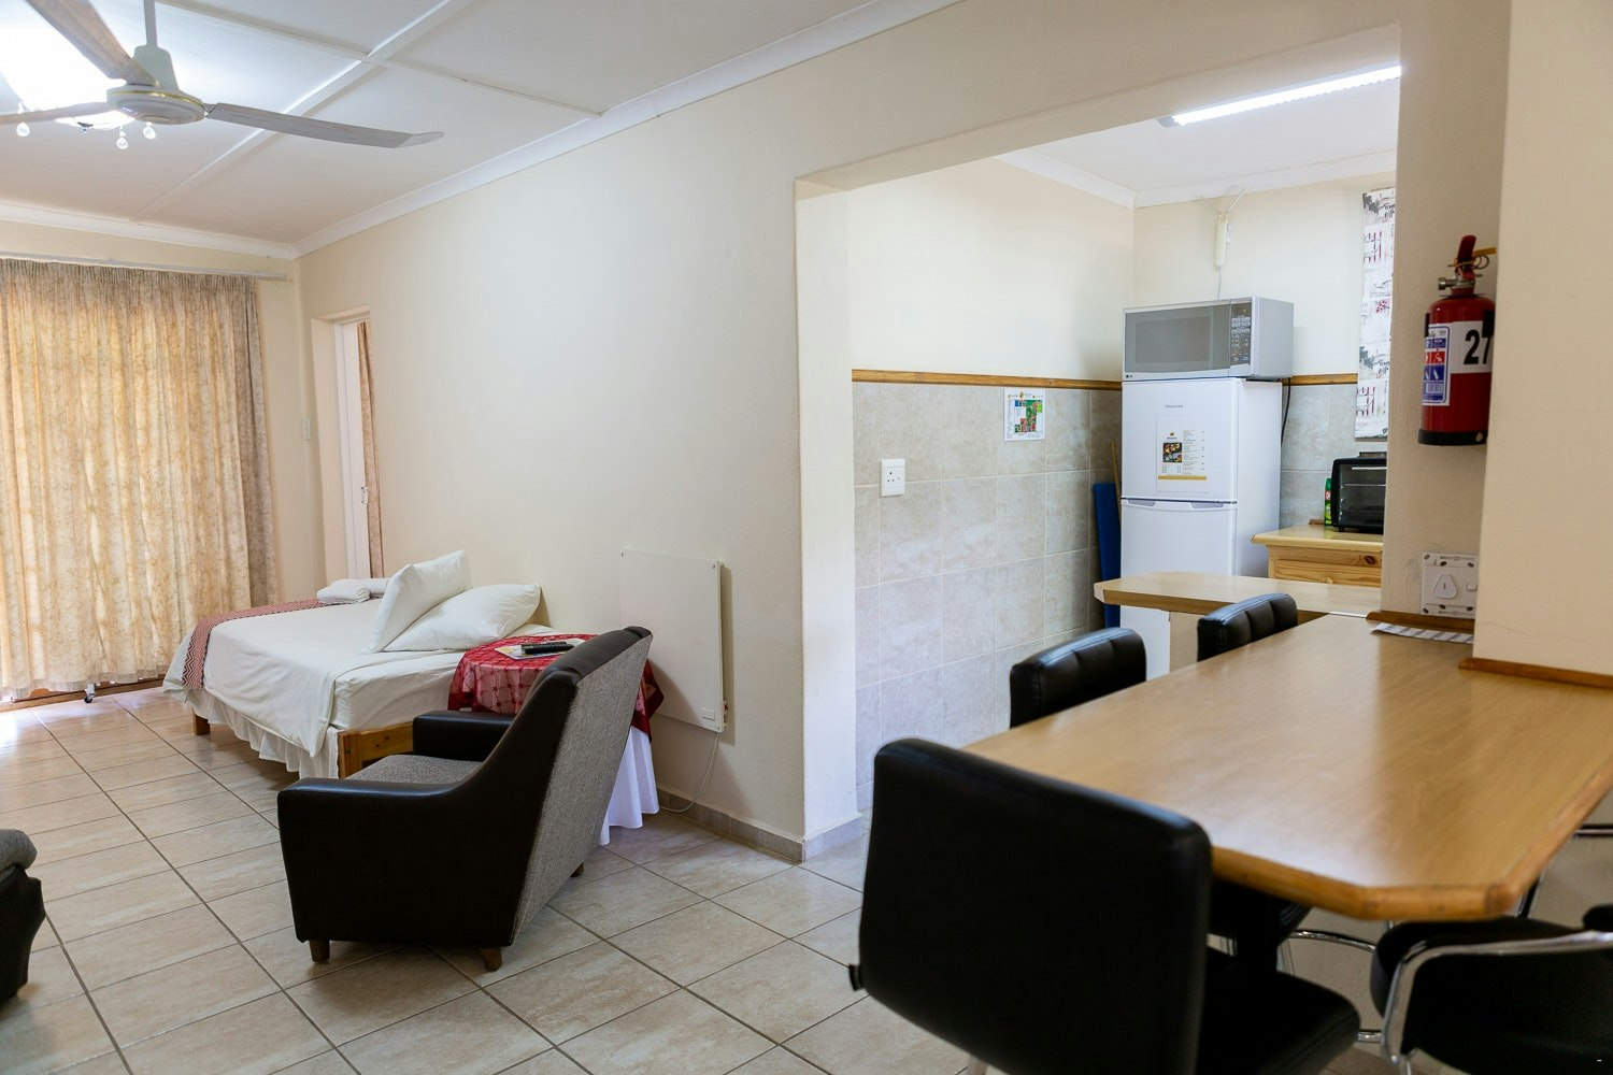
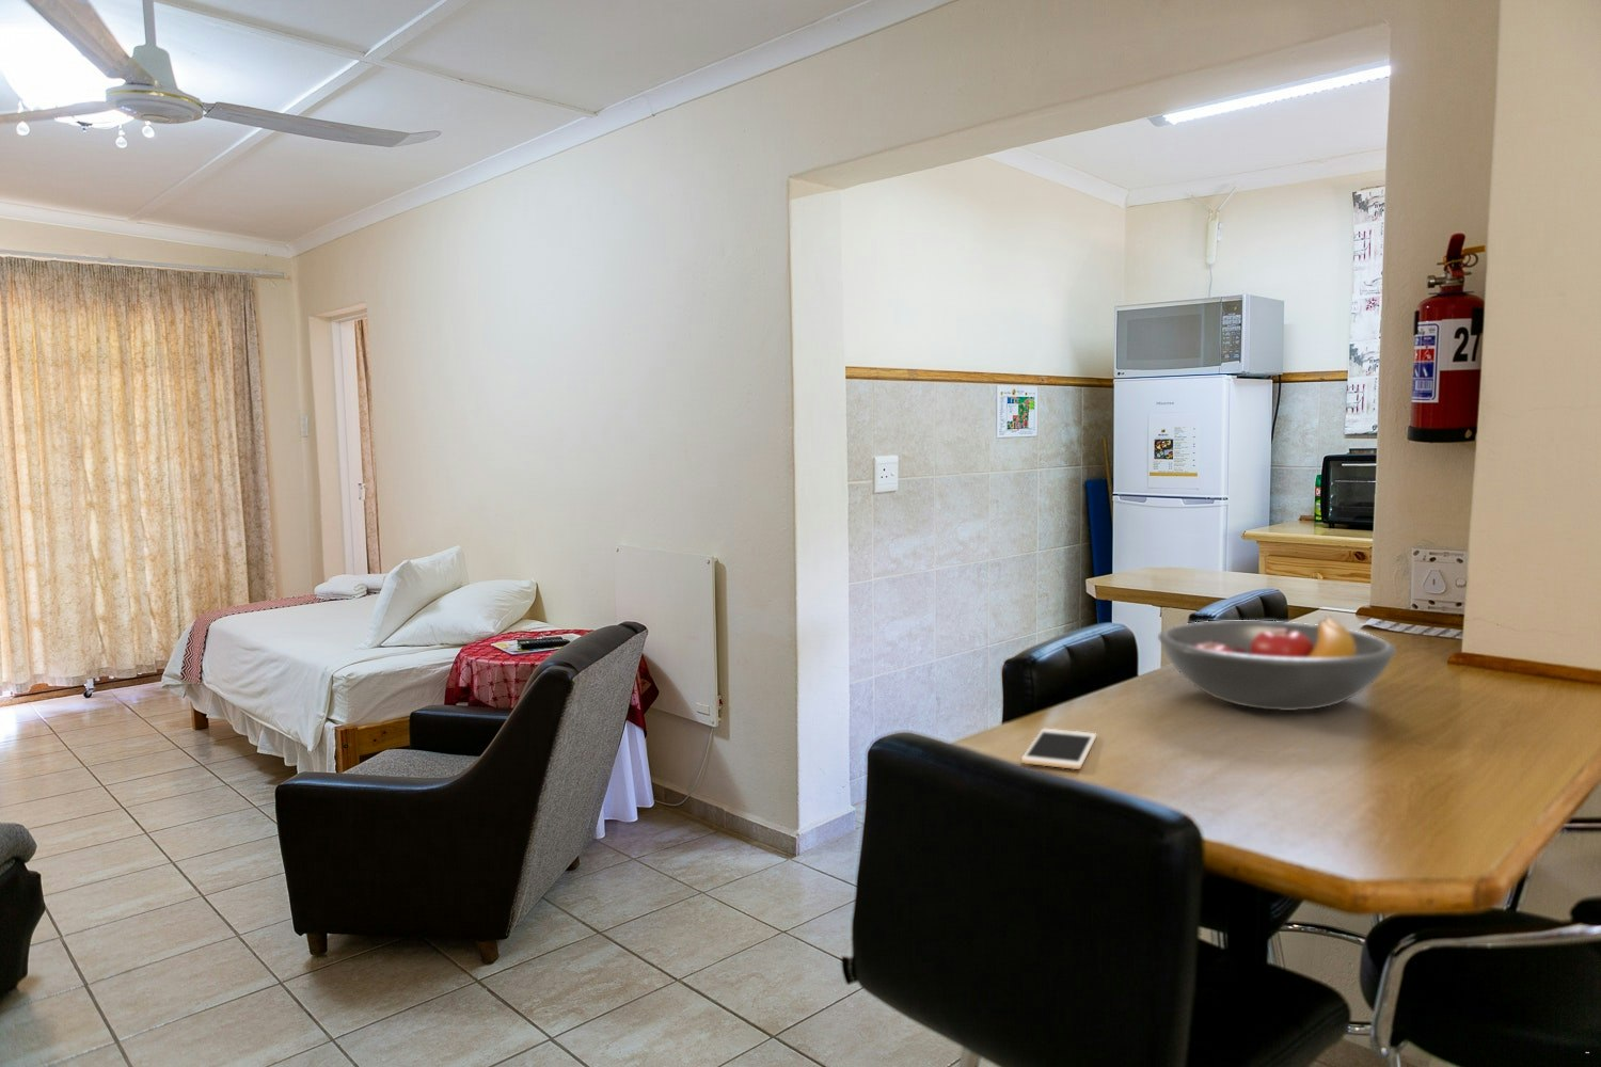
+ cell phone [1021,728,1097,770]
+ fruit bowl [1157,614,1398,712]
